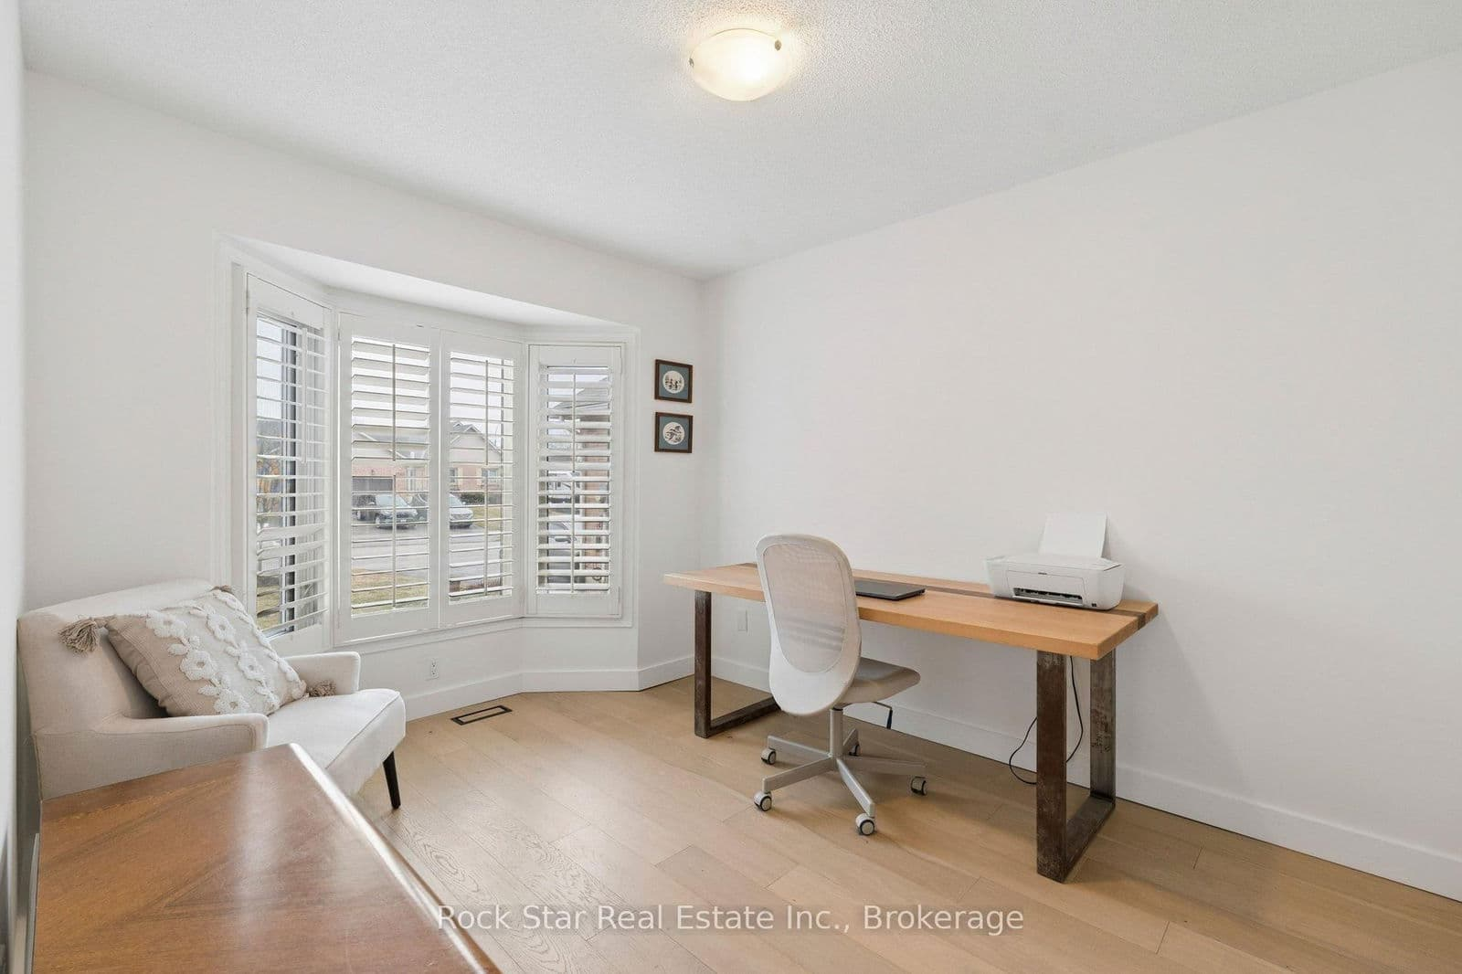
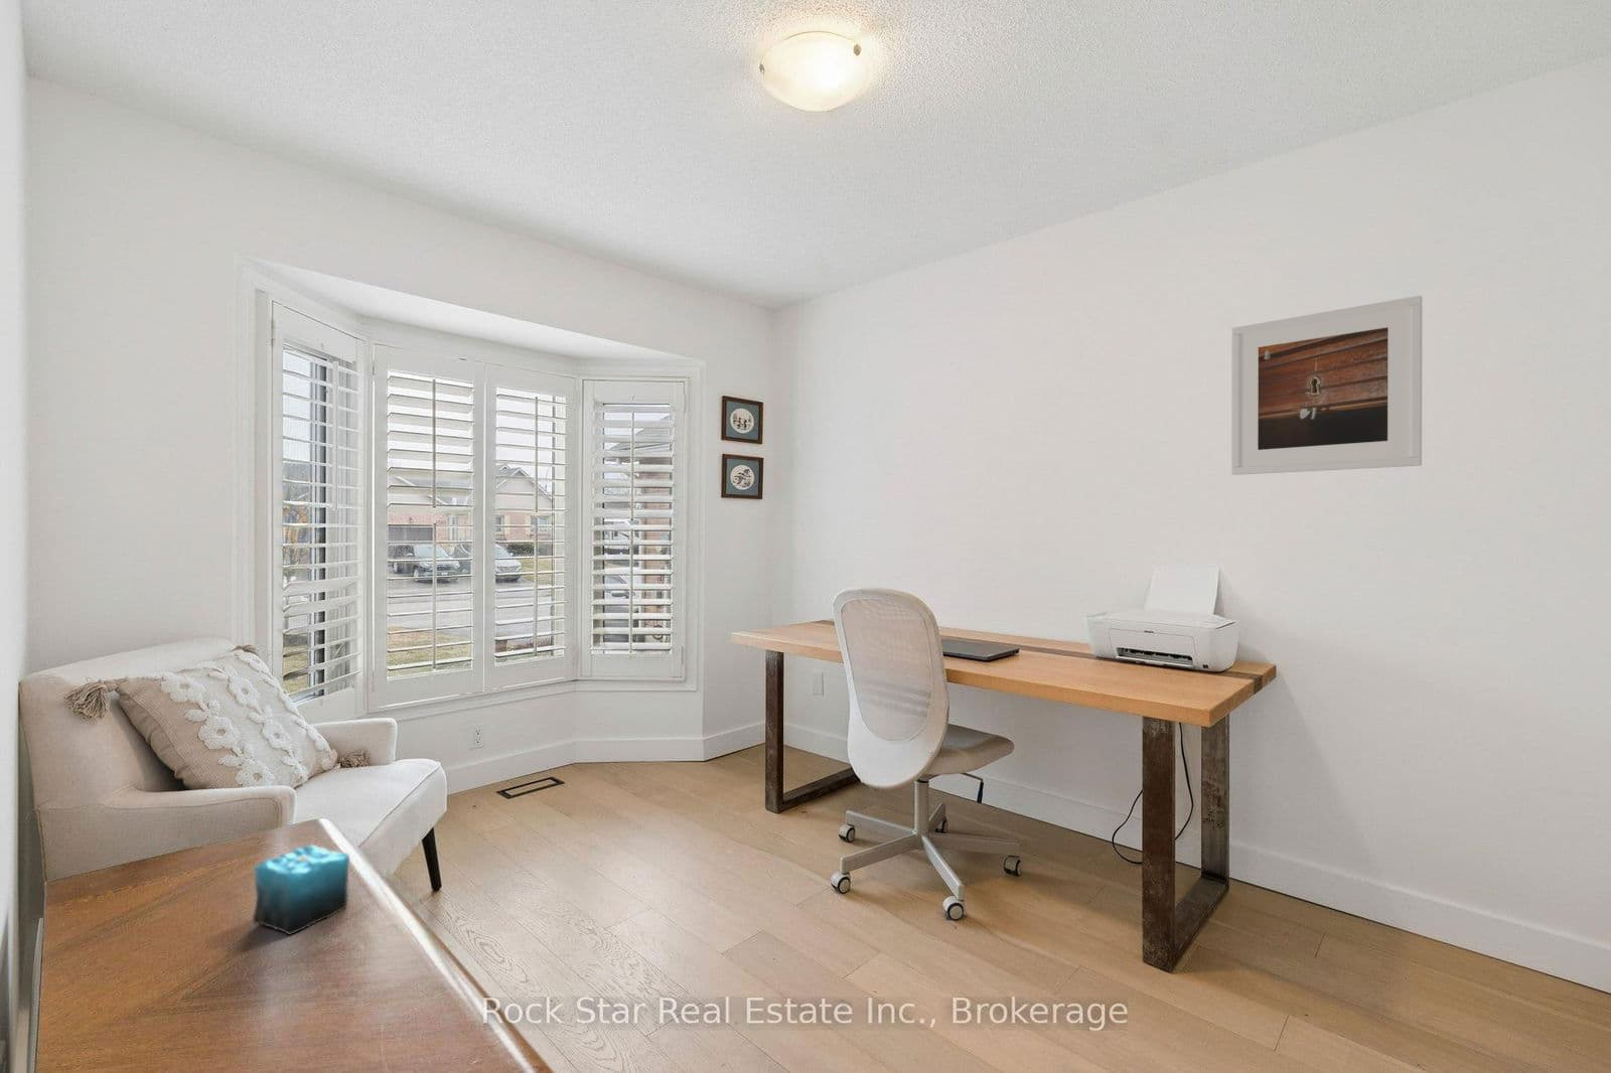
+ candle [252,830,351,936]
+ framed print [1230,295,1424,477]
